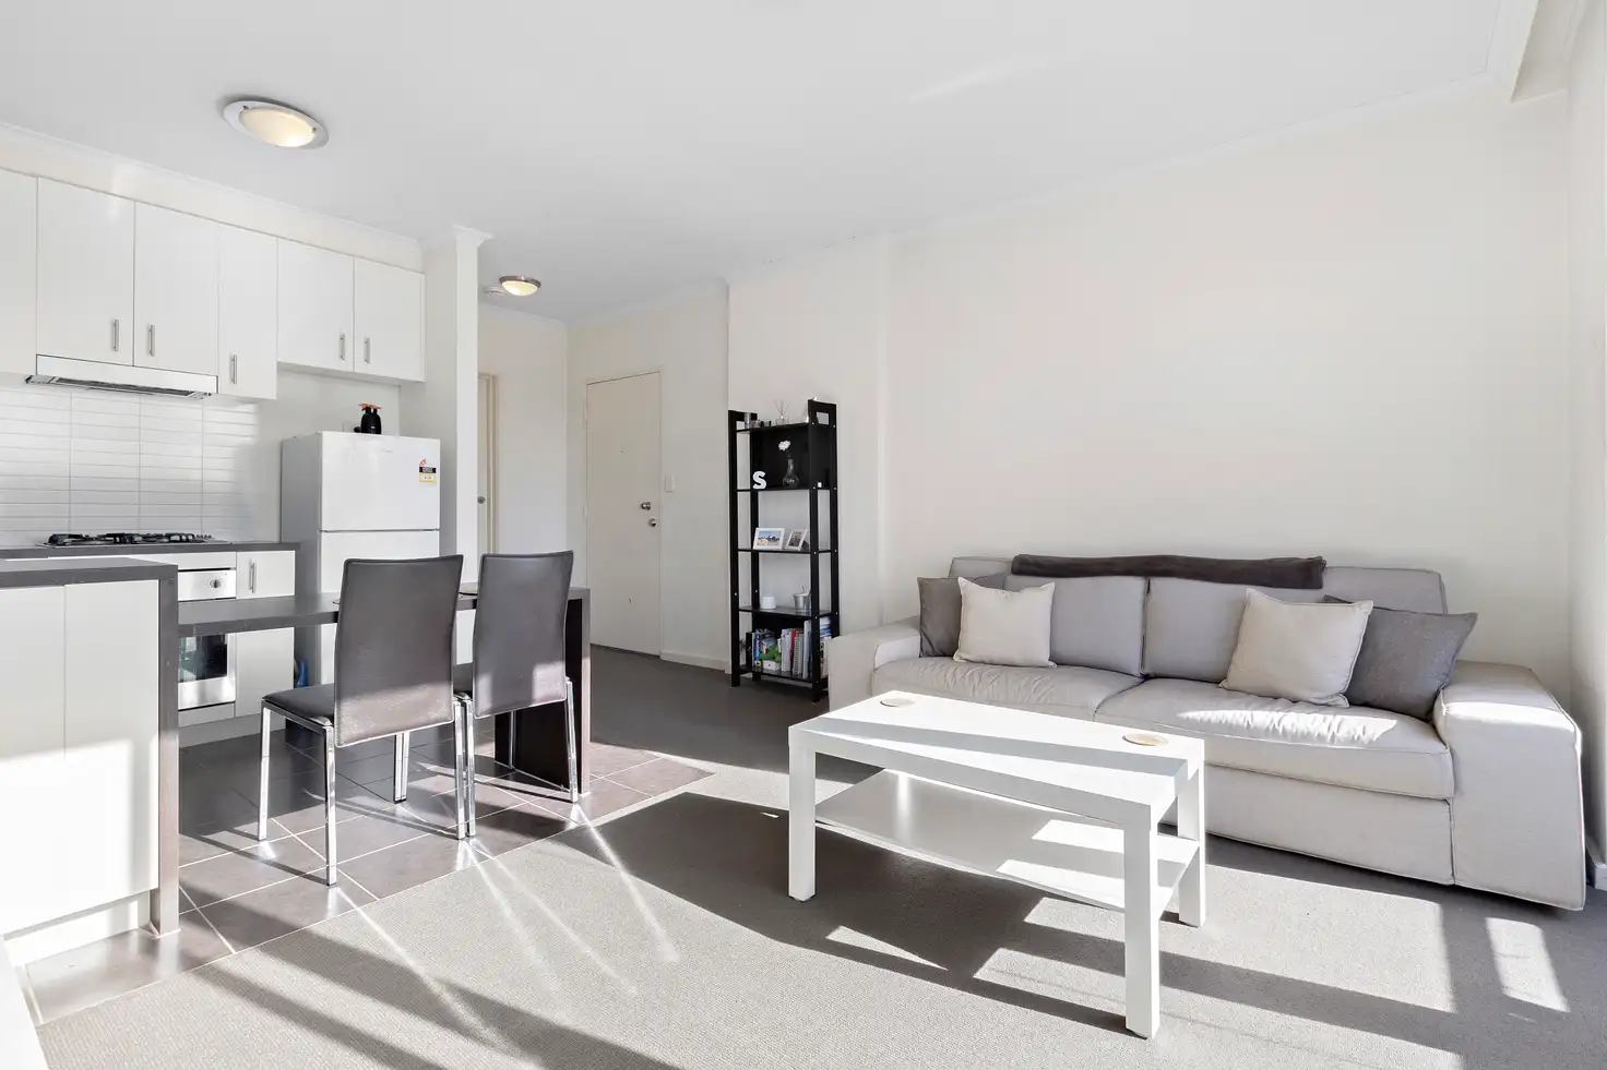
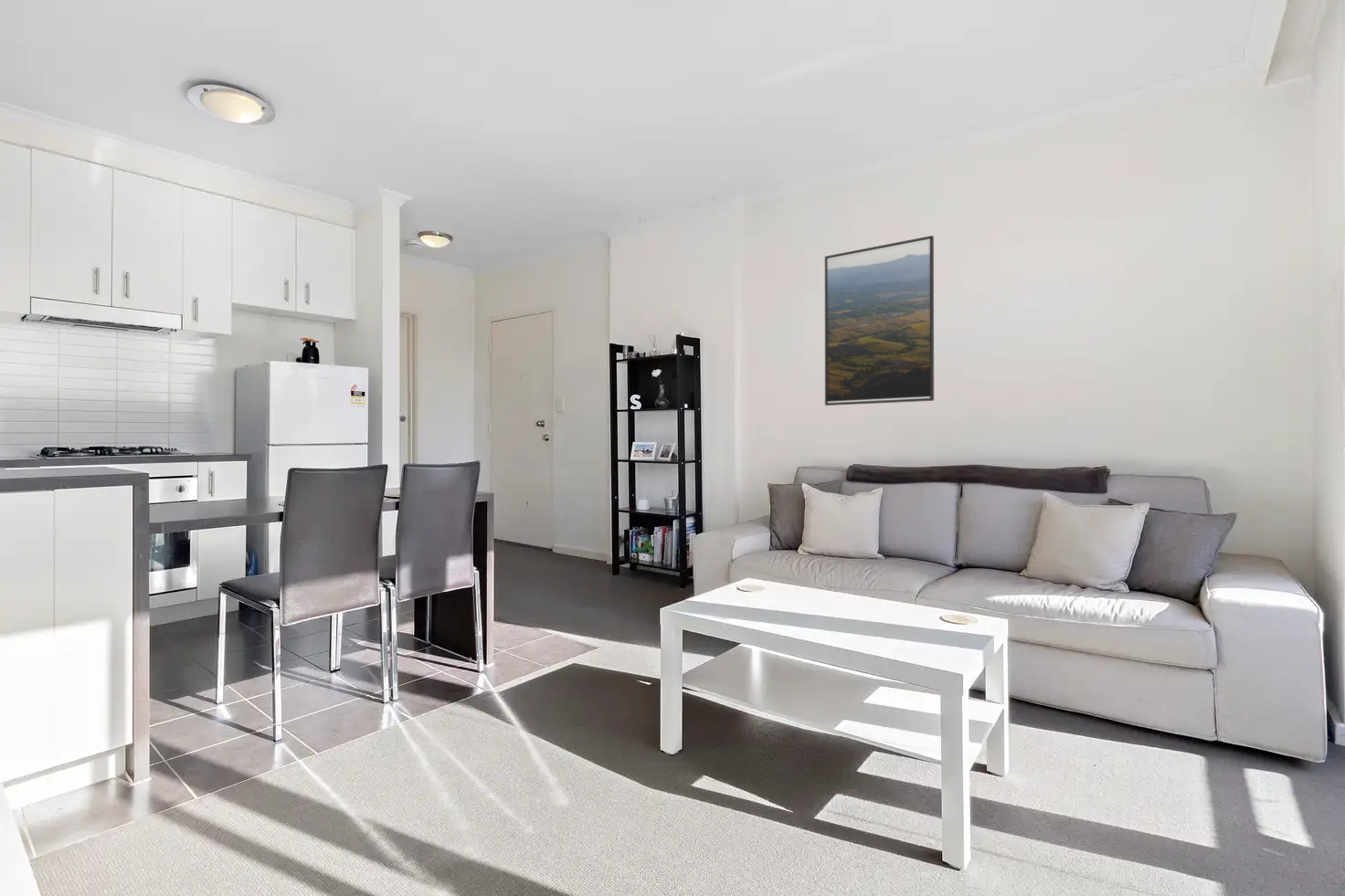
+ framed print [824,235,935,406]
